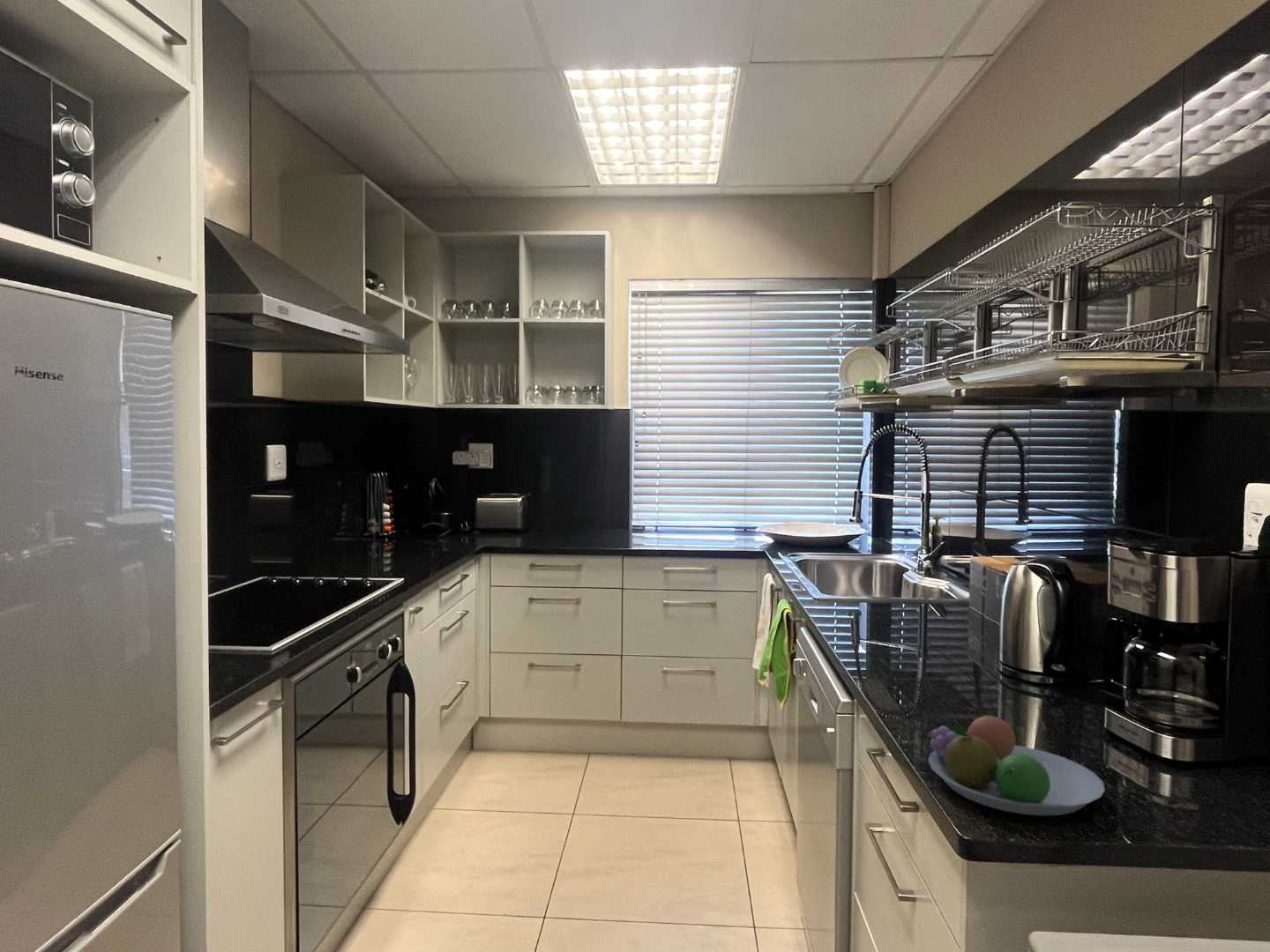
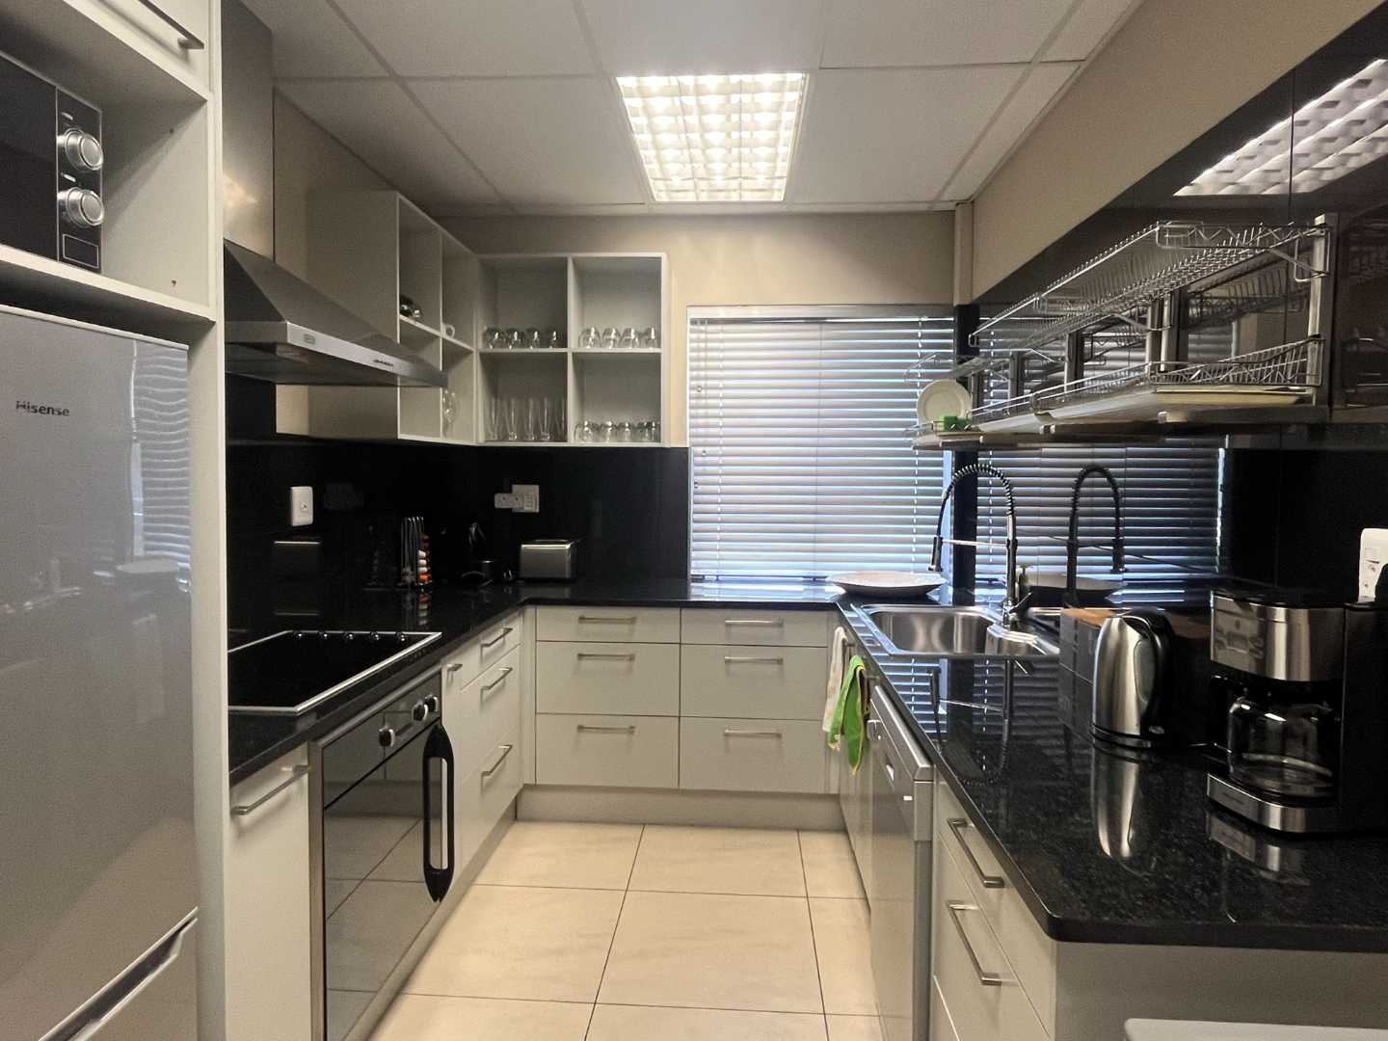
- fruit bowl [927,712,1106,816]
